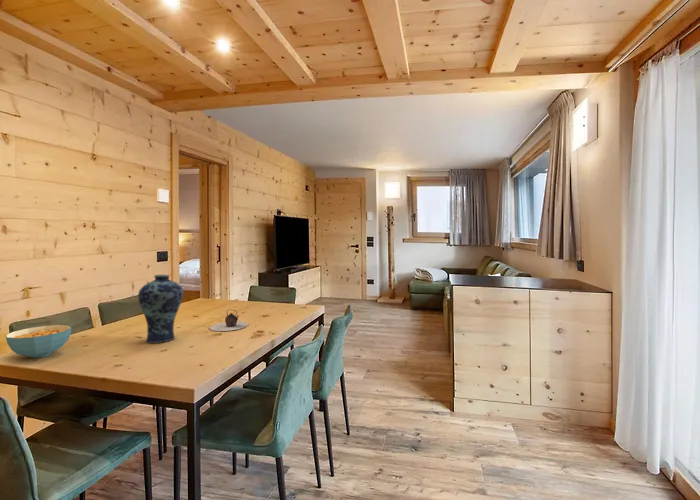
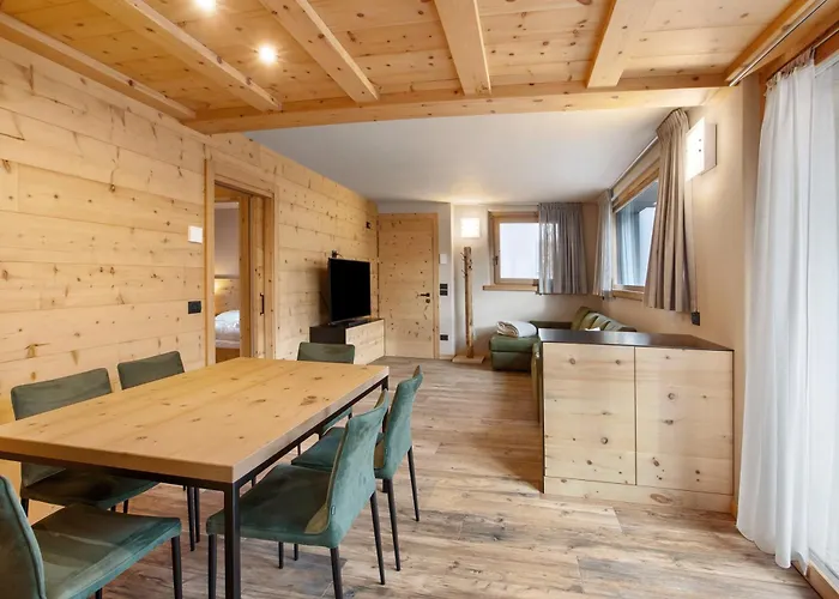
- vase [137,274,184,344]
- cereal bowl [4,324,72,359]
- teapot [209,308,249,332]
